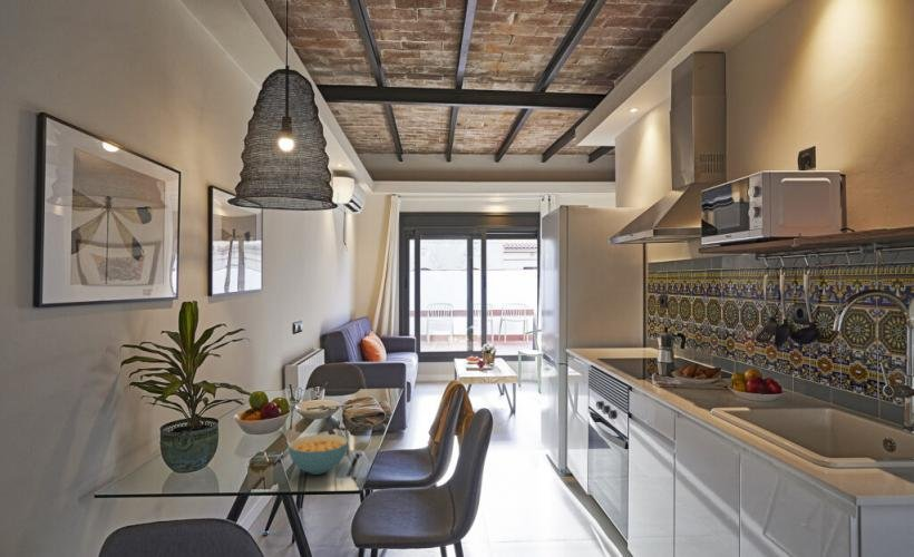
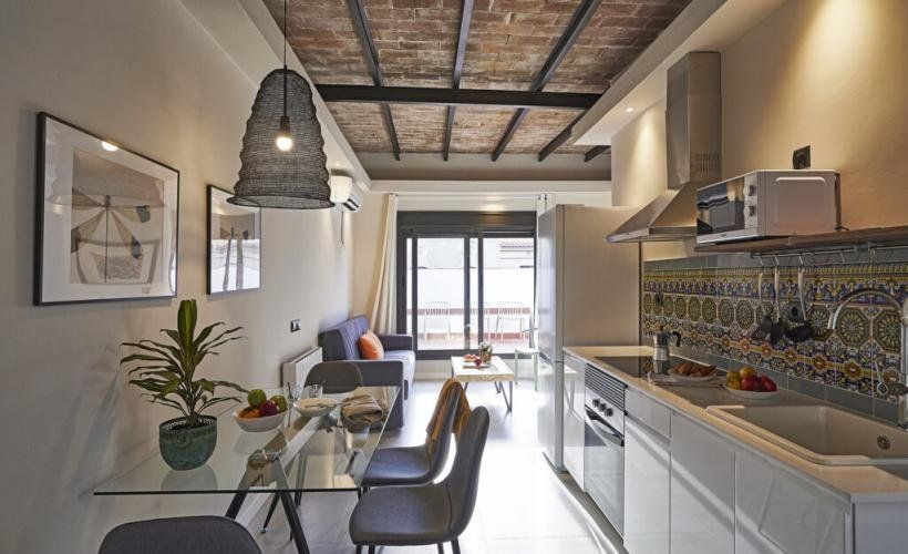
- cereal bowl [288,433,349,476]
